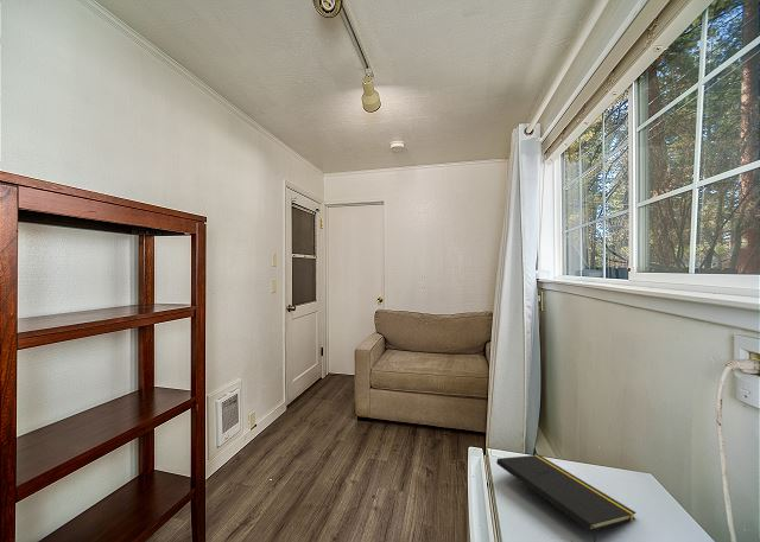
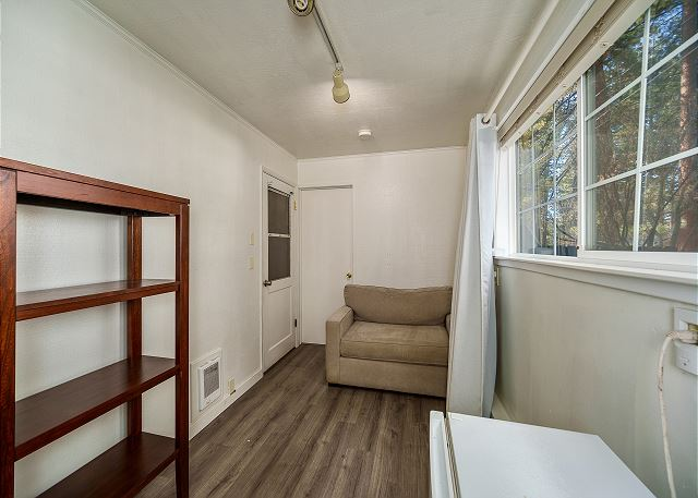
- notepad [495,454,638,542]
